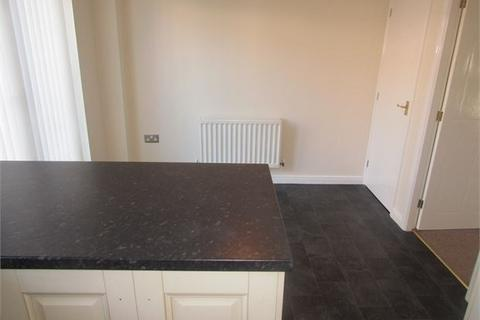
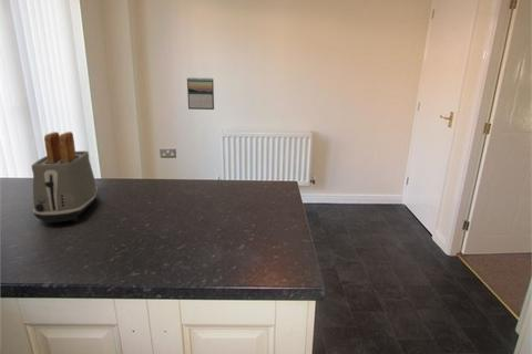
+ calendar [186,76,215,111]
+ toaster [31,131,99,223]
